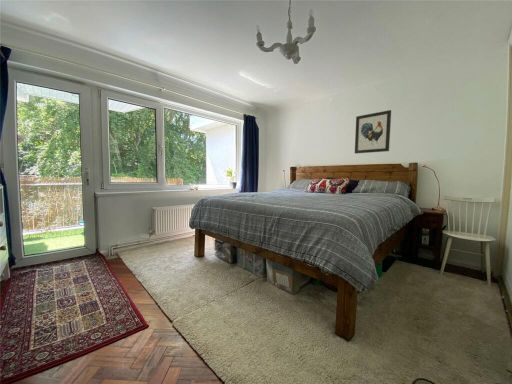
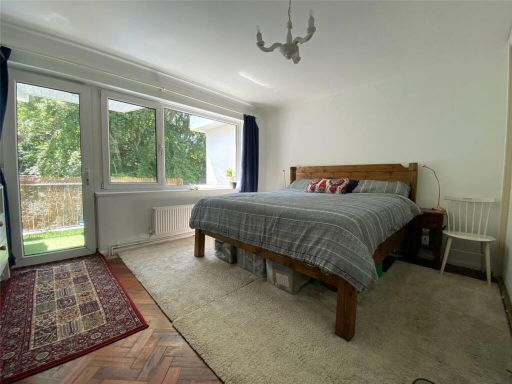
- wall art [354,109,392,155]
